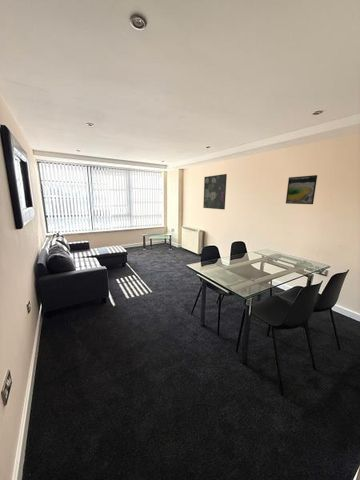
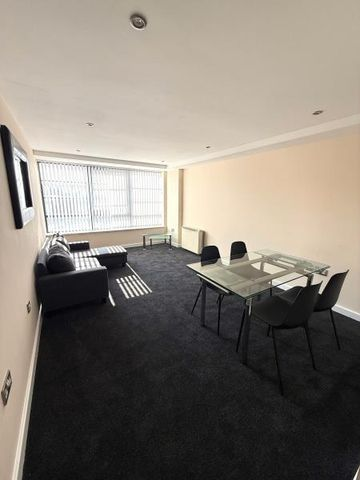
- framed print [202,173,228,210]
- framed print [285,174,318,205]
